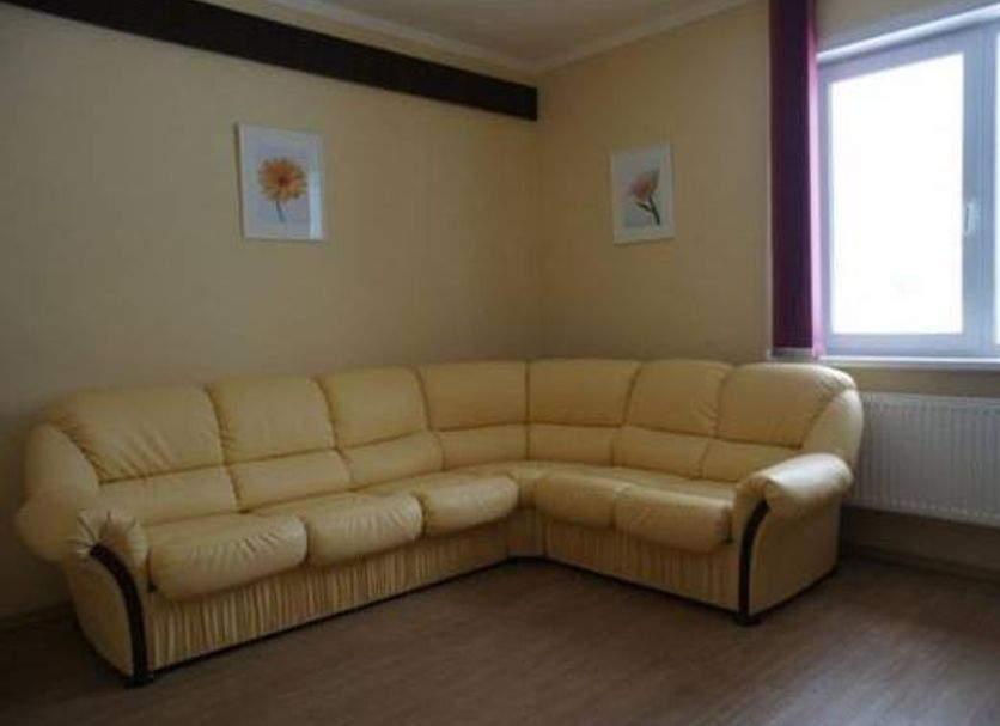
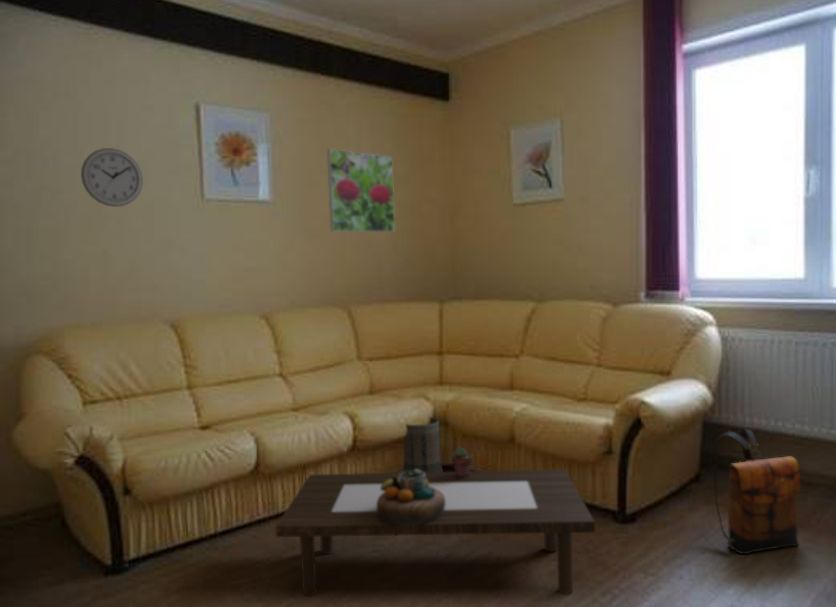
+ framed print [326,148,396,233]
+ decorative bowl [377,469,445,525]
+ potted succulent [450,446,474,478]
+ wall clock [80,147,144,208]
+ coffee table [275,469,596,597]
+ basket [402,416,443,473]
+ backpack [713,427,801,555]
